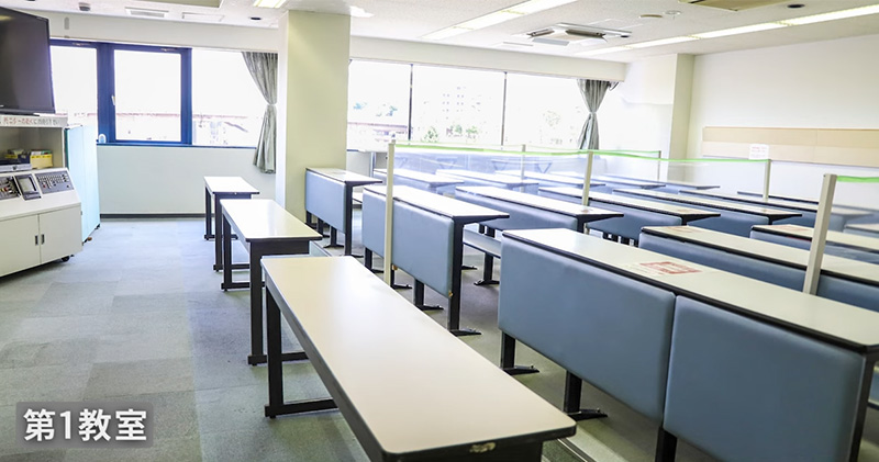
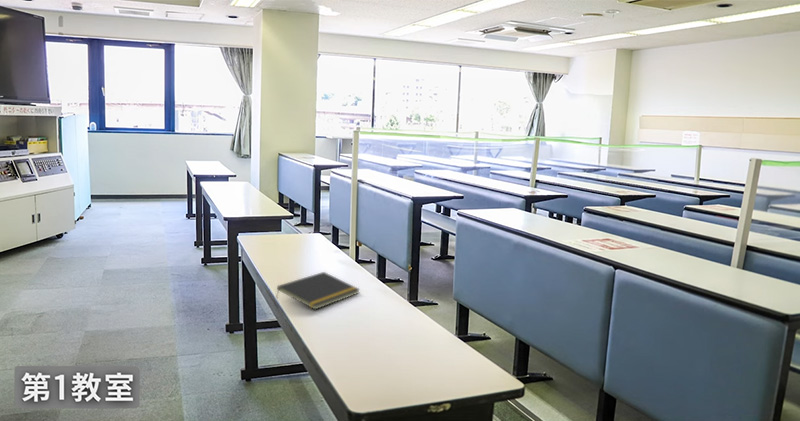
+ notepad [275,271,361,311]
